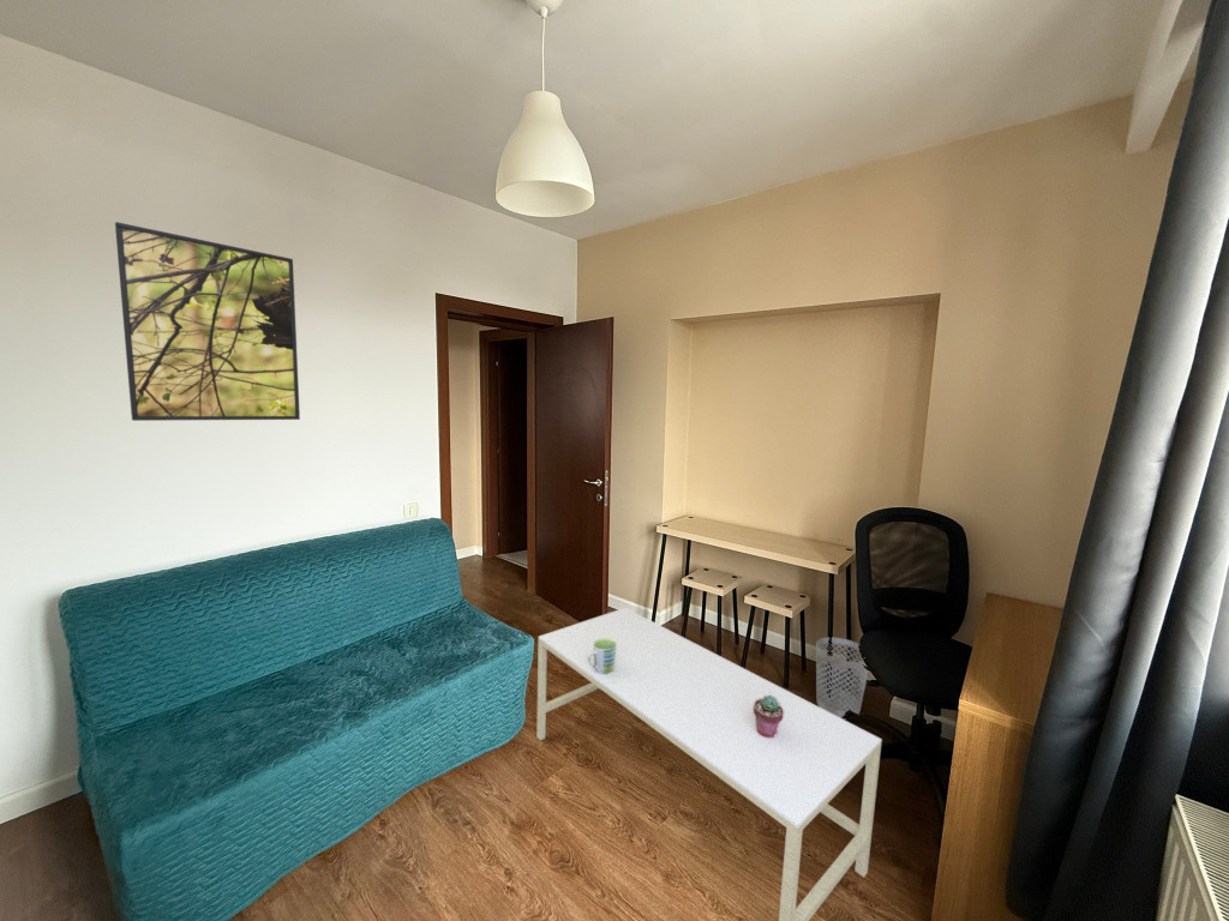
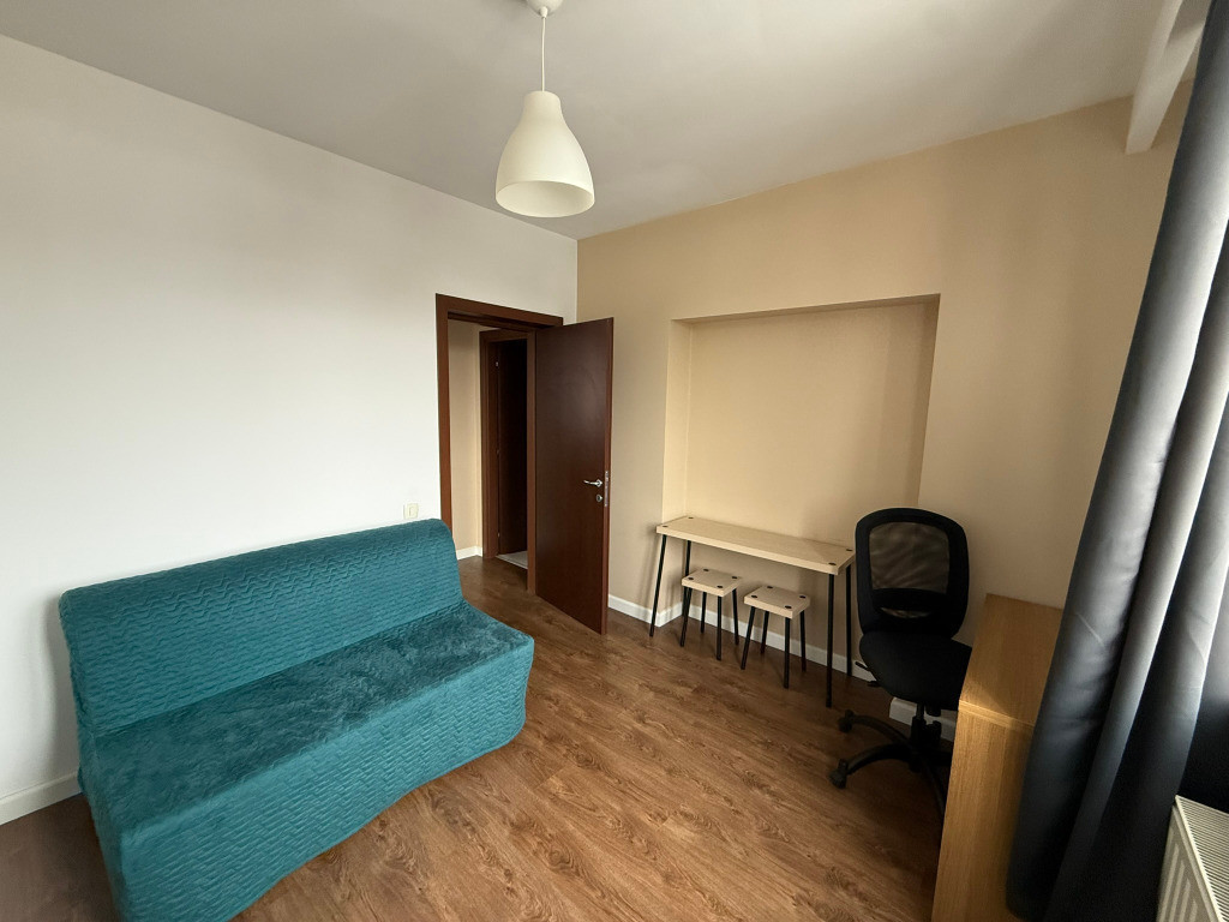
- coffee table [535,607,883,921]
- wastebasket [815,637,869,718]
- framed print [114,221,301,422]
- mug [588,638,617,674]
- potted succulent [754,696,784,738]
